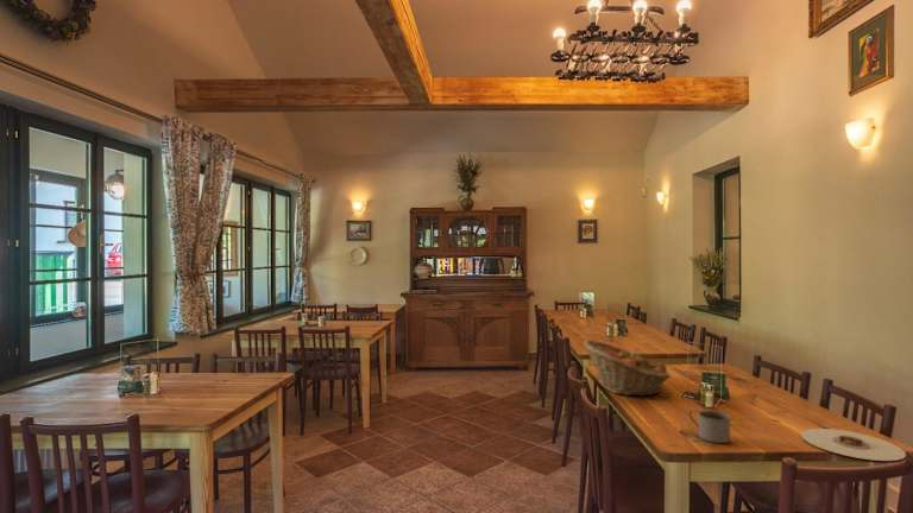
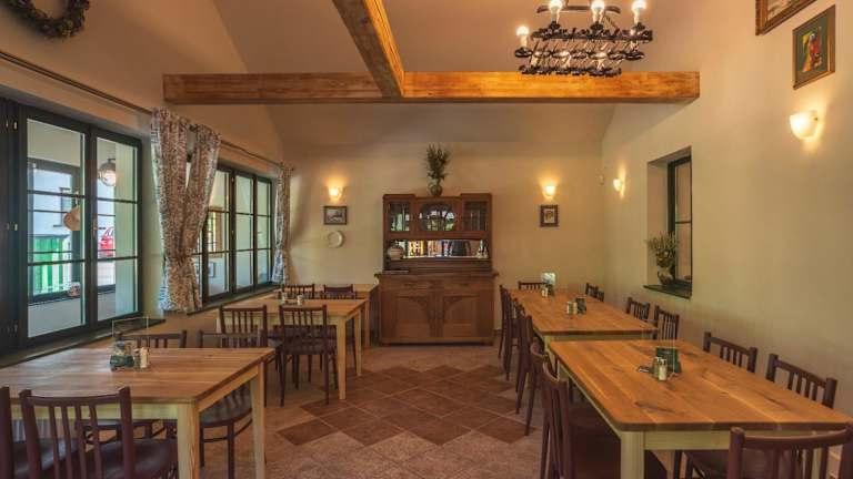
- mug [688,408,732,444]
- plate [800,428,907,462]
- fruit basket [581,338,673,397]
